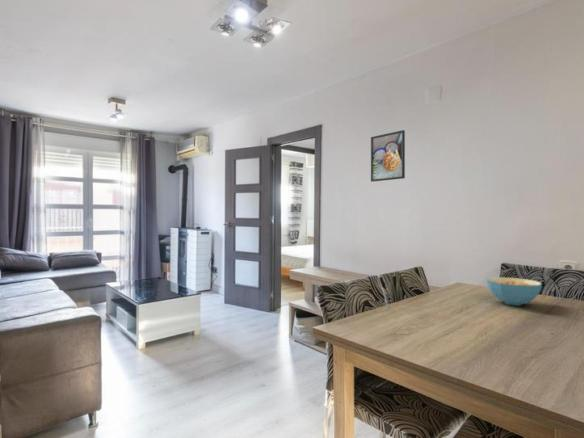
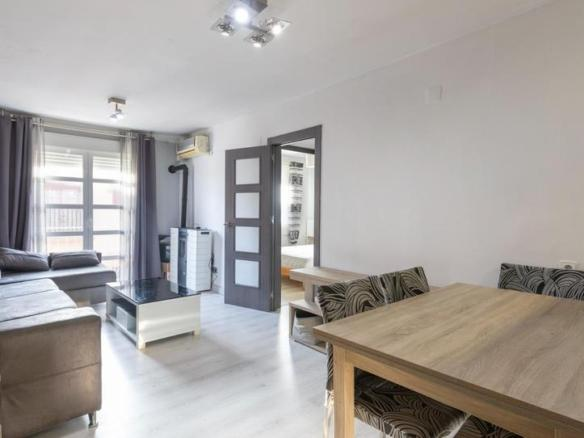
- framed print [370,129,406,183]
- cereal bowl [486,276,543,307]
